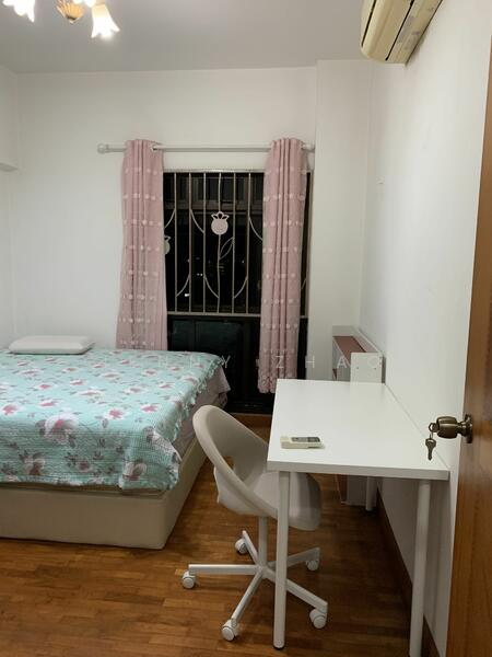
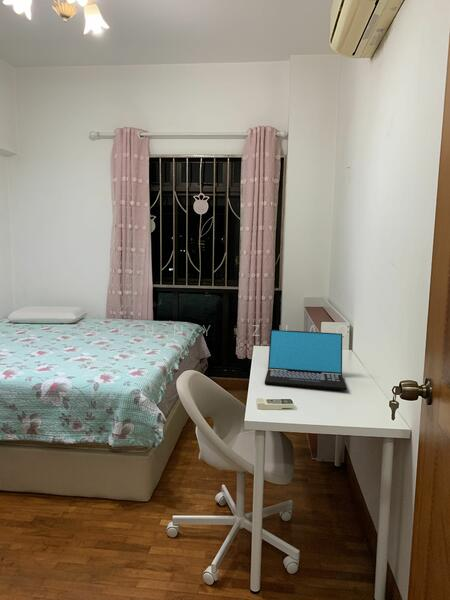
+ laptop [264,329,348,391]
